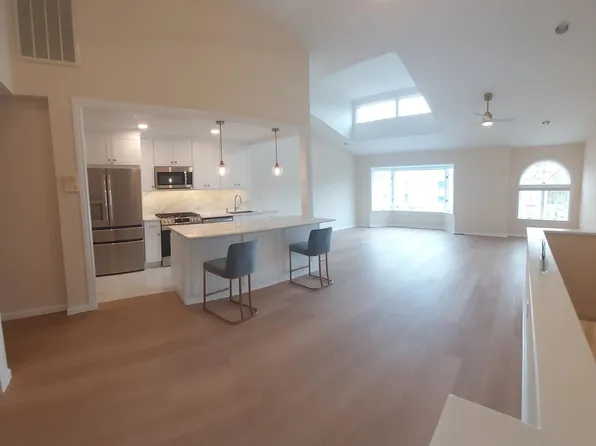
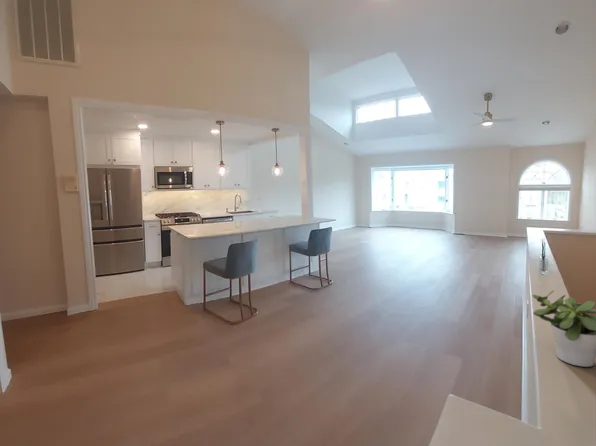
+ potted plant [531,289,596,368]
